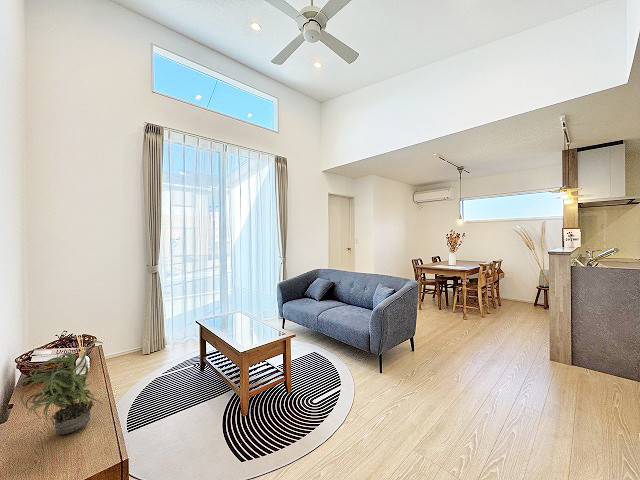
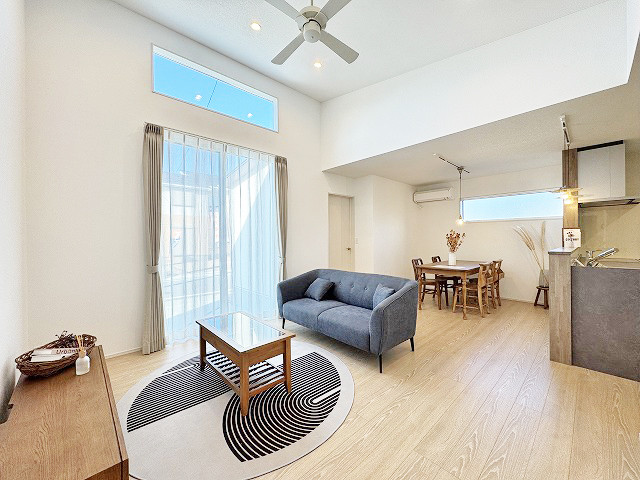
- potted plant [19,340,104,435]
